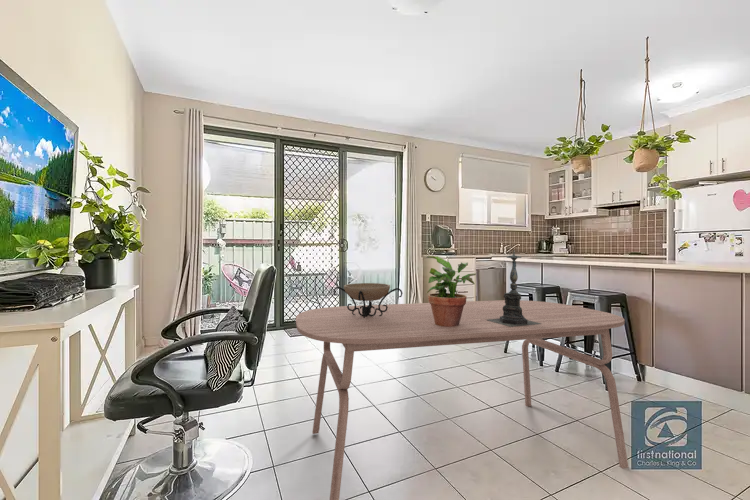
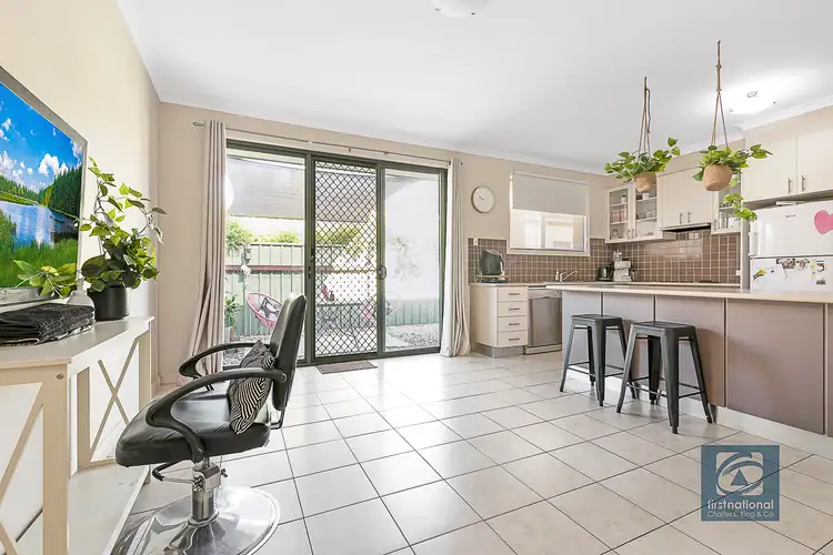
- dining table [295,299,629,500]
- potted plant [425,255,477,327]
- decorative bowl [332,282,404,318]
- candle holder [487,251,541,327]
